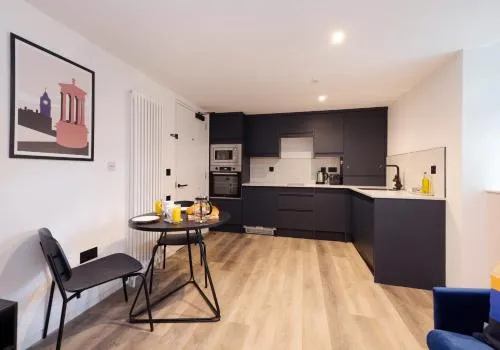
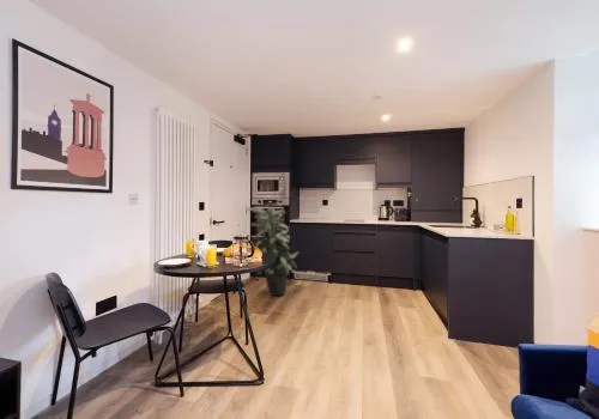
+ indoor plant [247,201,301,297]
